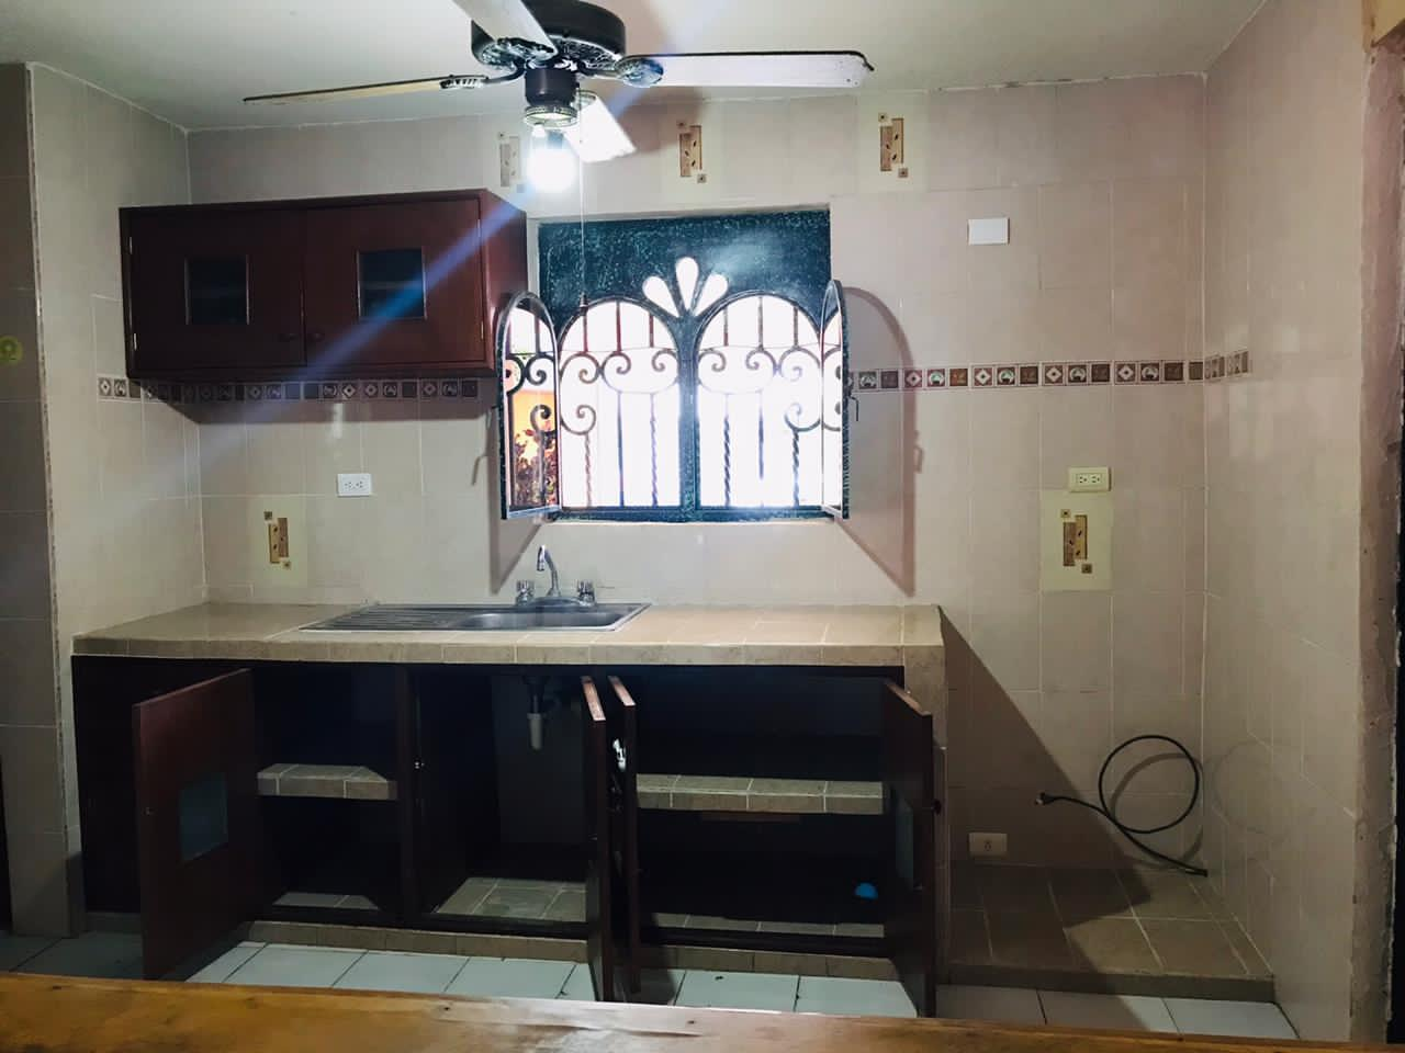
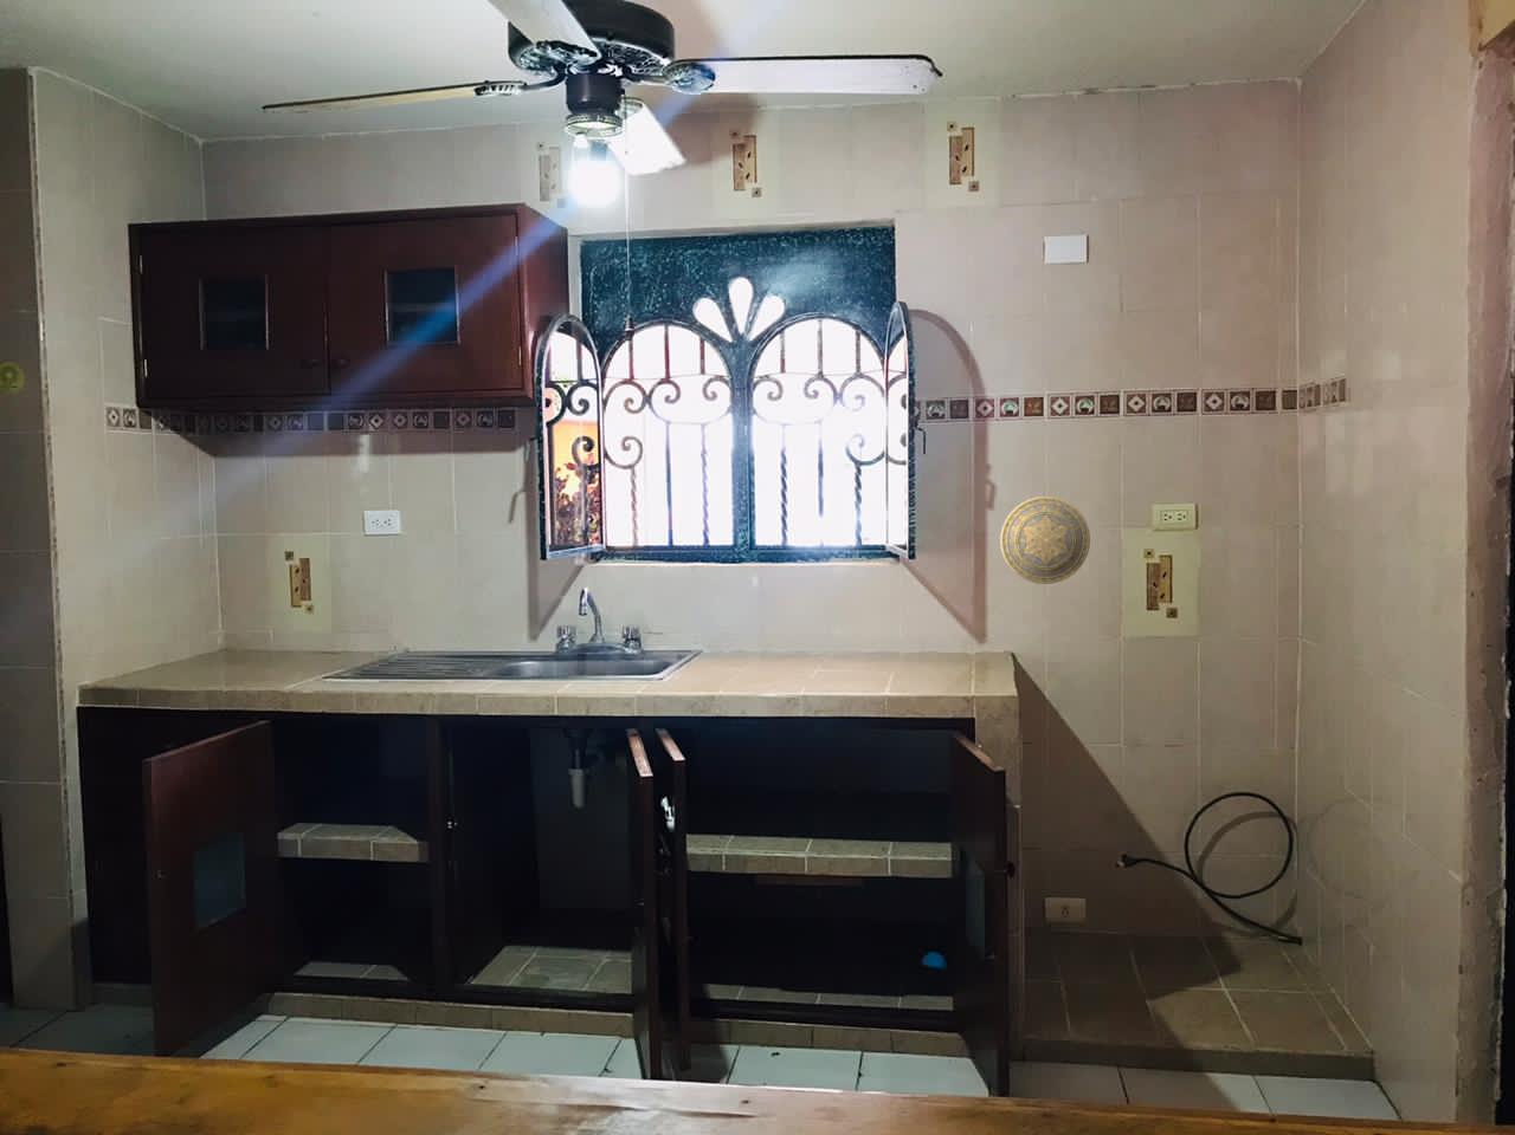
+ decorative plate [998,496,1092,585]
